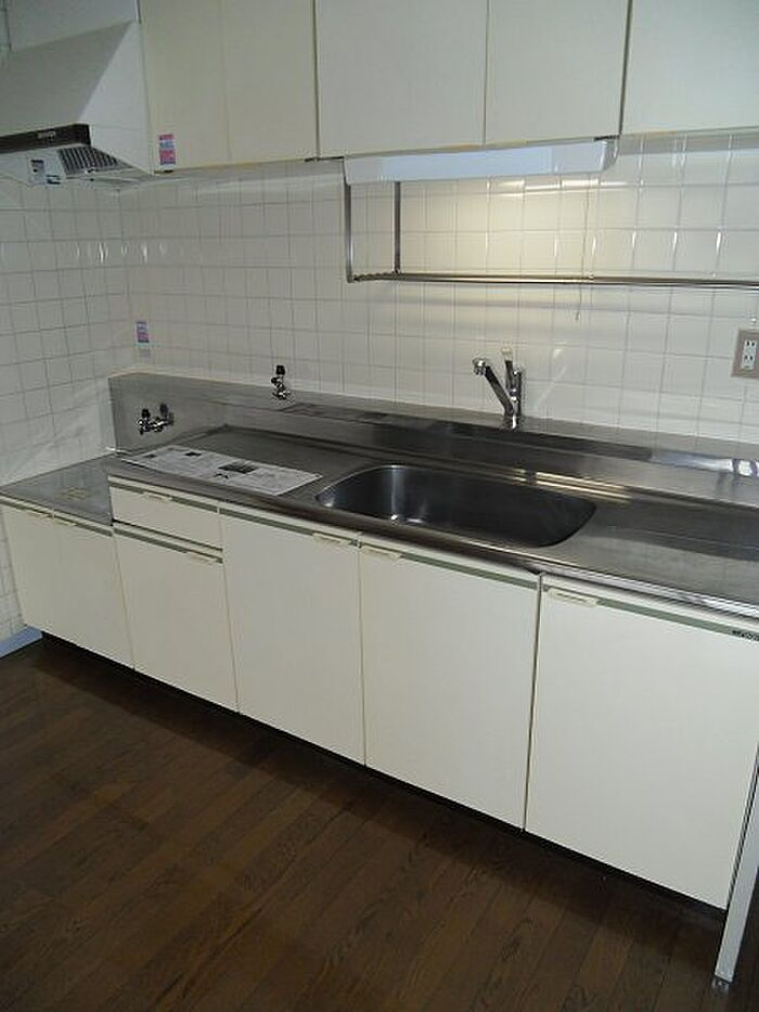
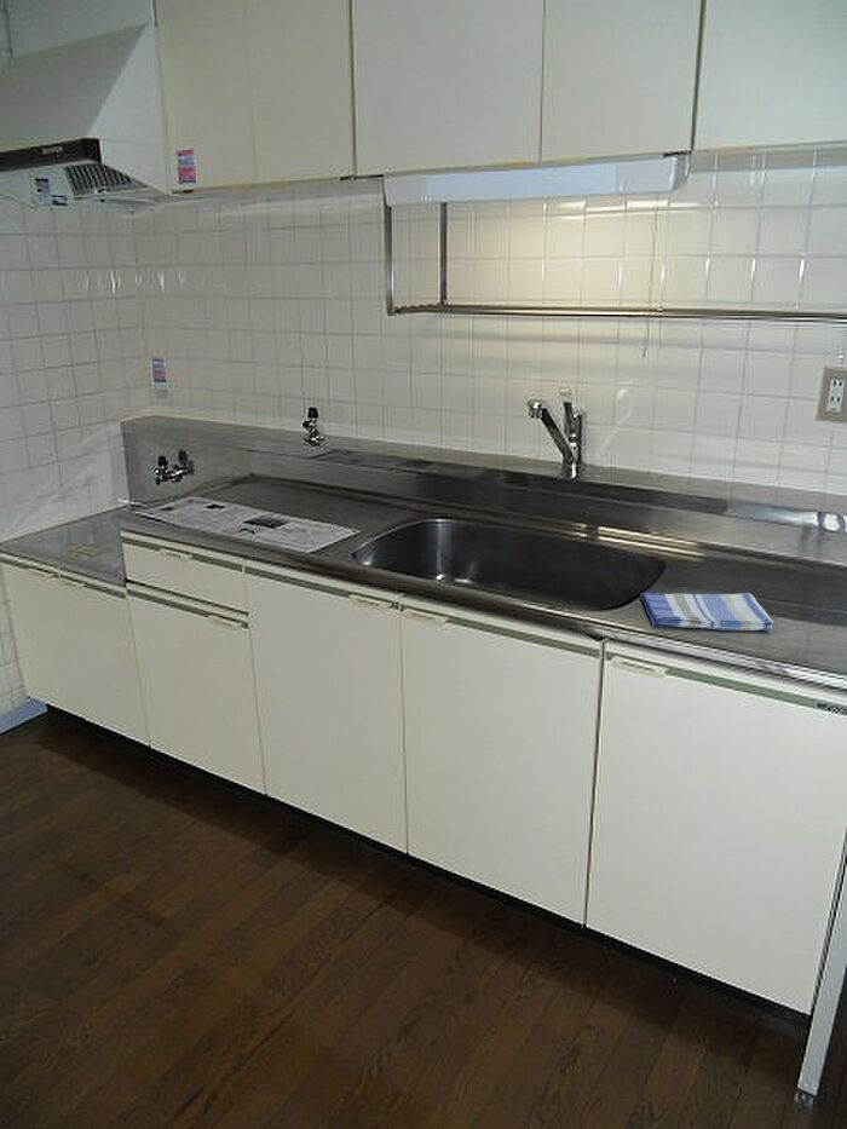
+ dish towel [639,592,776,632]
